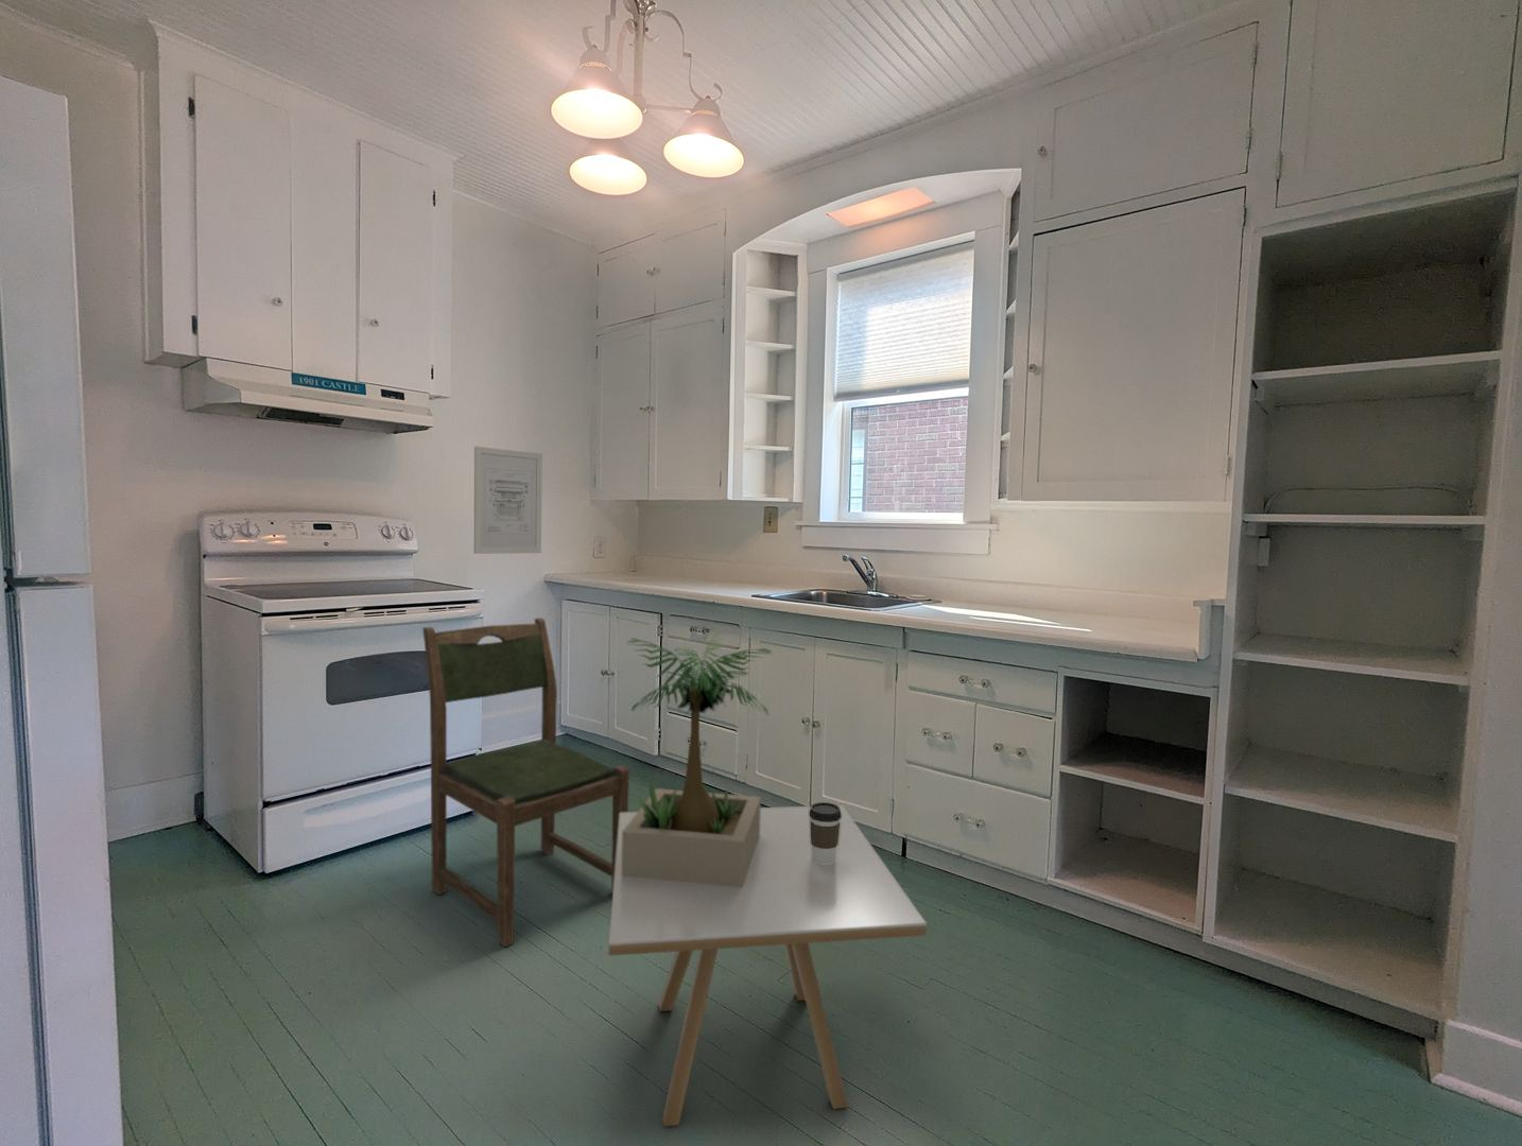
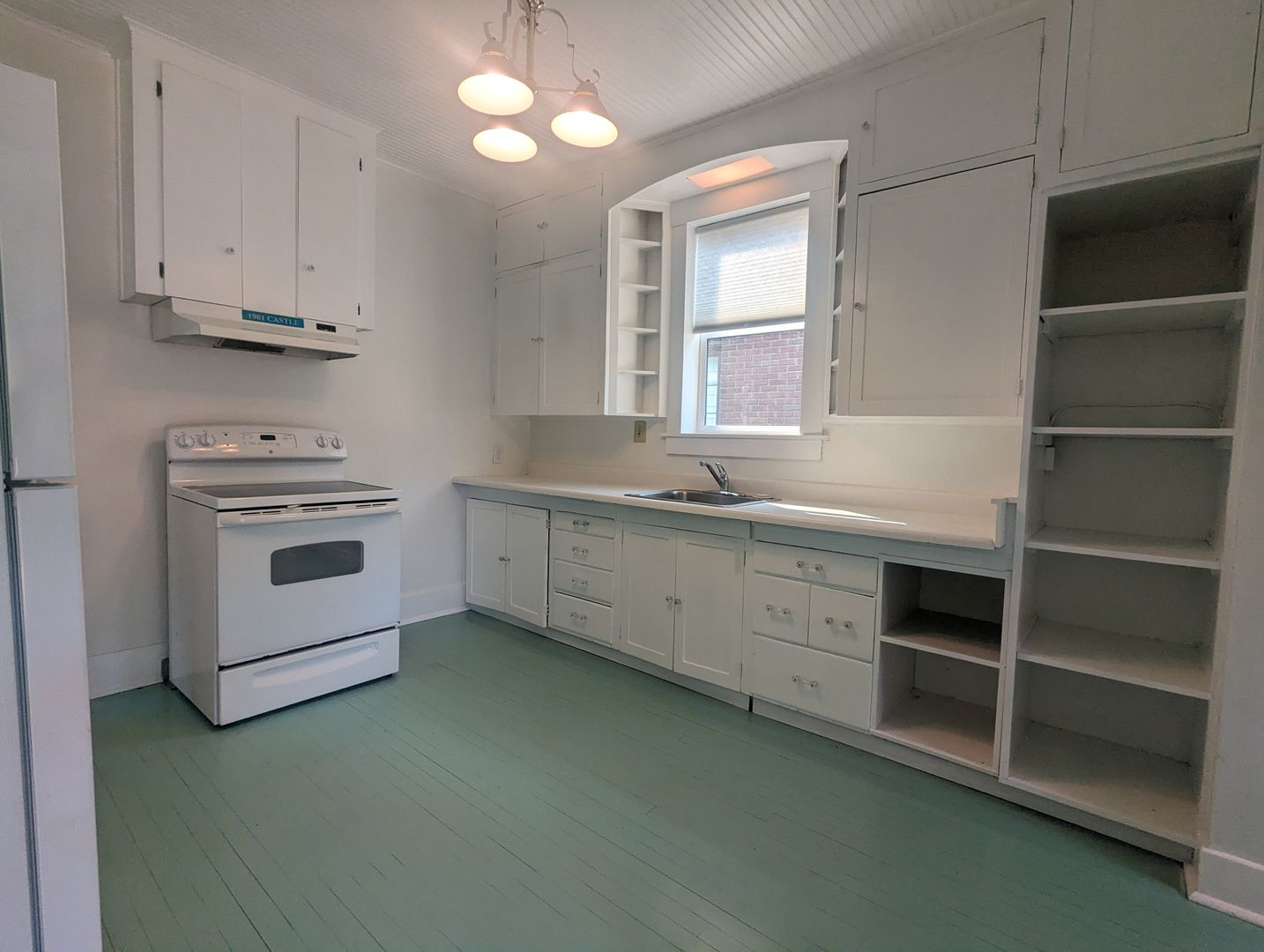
- wall art [473,445,543,555]
- side table [607,804,927,1128]
- potted plant [623,631,773,887]
- coffee cup [809,802,842,864]
- dining chair [421,616,631,947]
